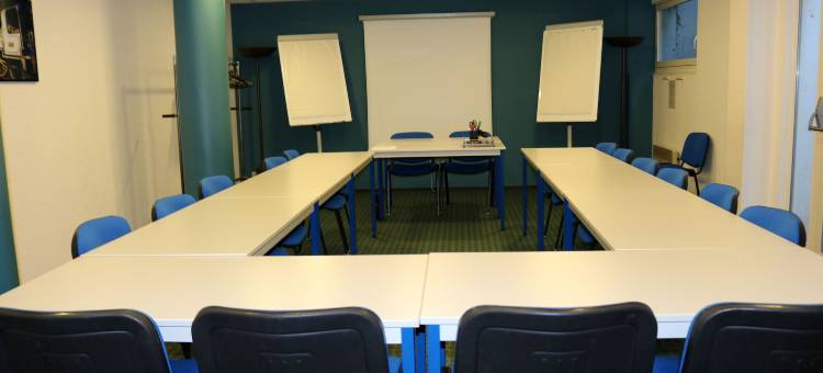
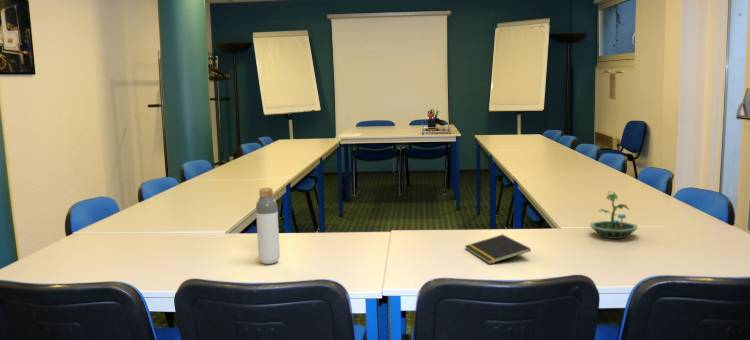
+ bottle [255,187,281,265]
+ notepad [464,233,532,265]
+ terrarium [589,190,639,240]
